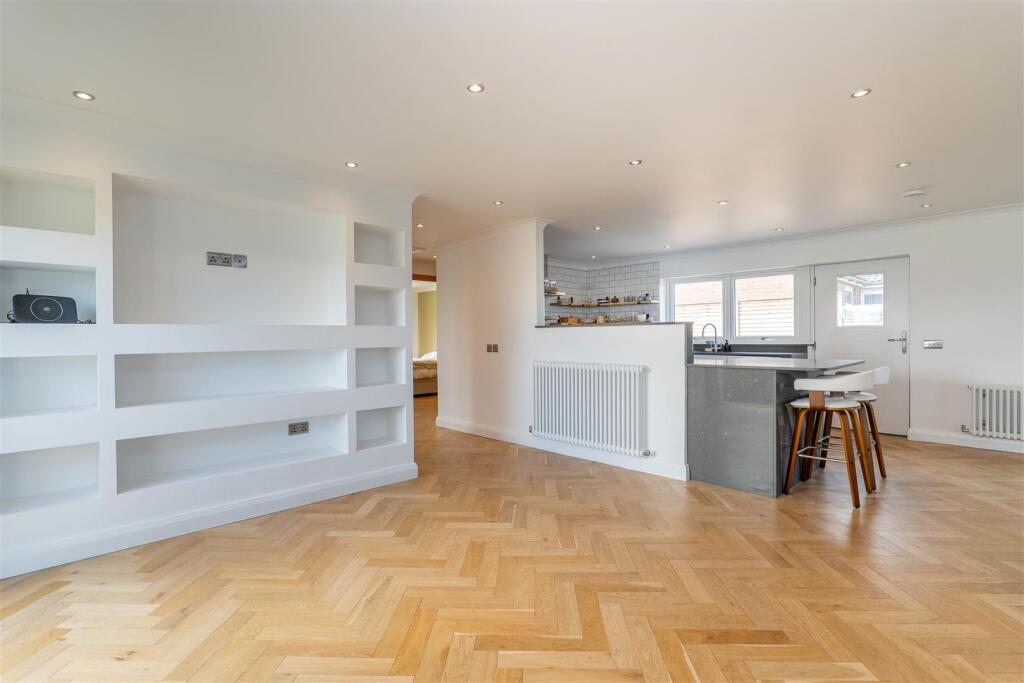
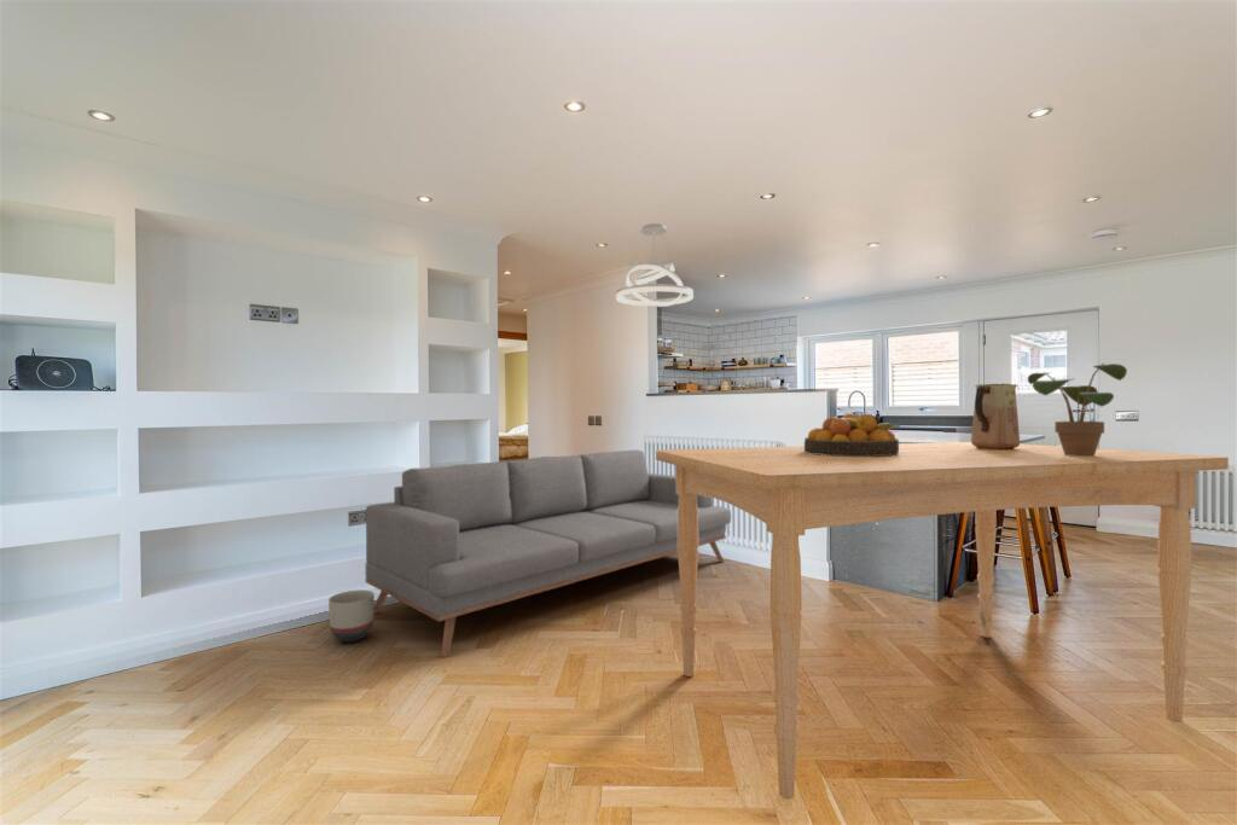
+ vase [970,383,1021,449]
+ potted plant [1027,362,1128,457]
+ fruit bowl [803,412,901,457]
+ pendant light [615,222,695,308]
+ dining table [655,441,1230,800]
+ planter [327,589,376,644]
+ sofa [365,449,732,658]
